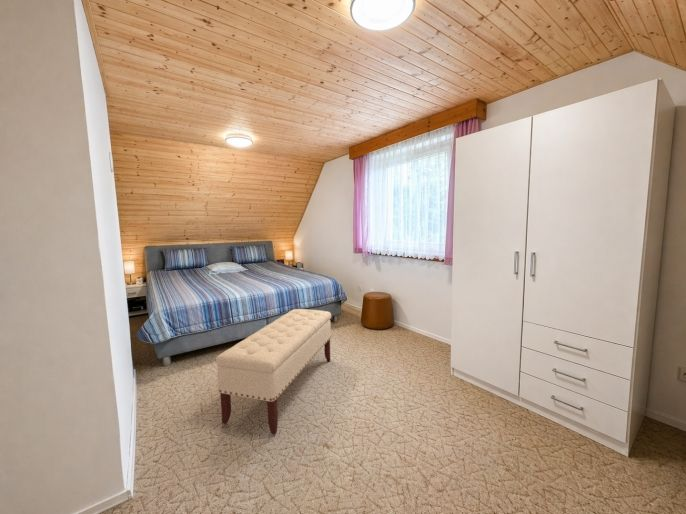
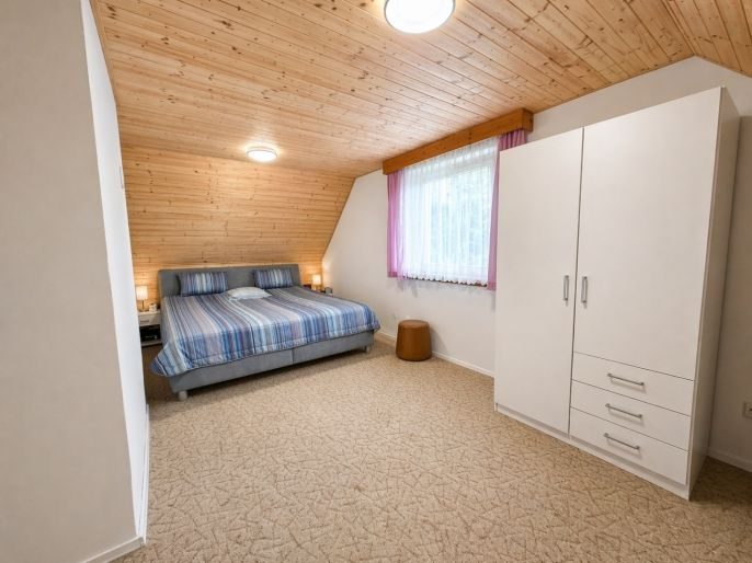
- bench [215,308,332,436]
